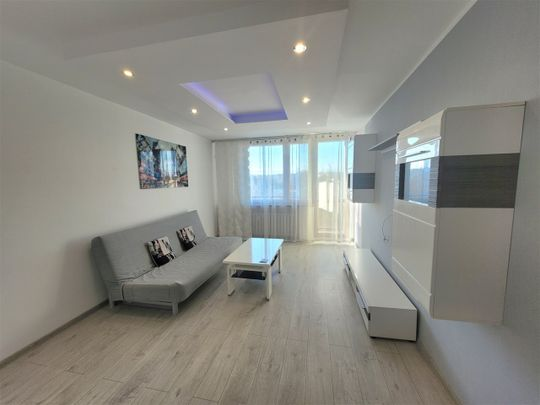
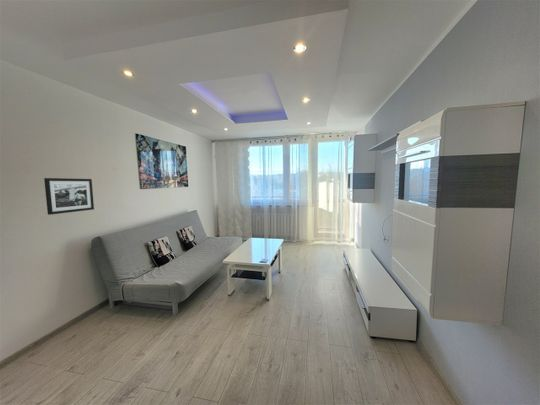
+ picture frame [43,177,95,216]
